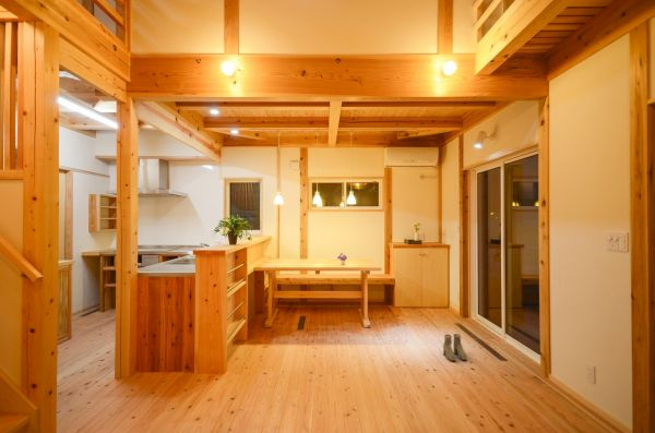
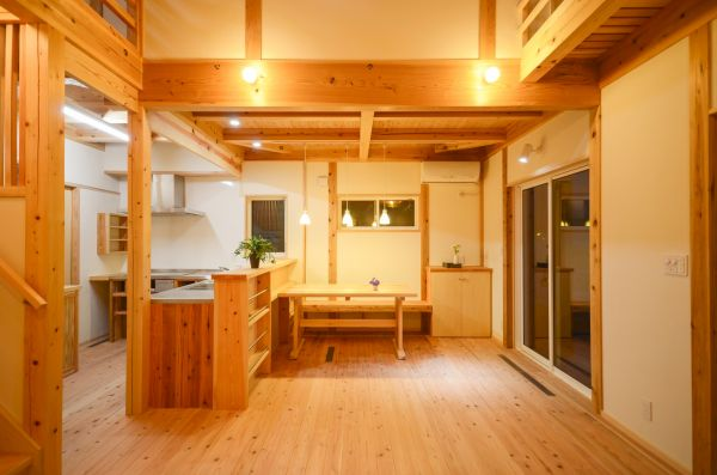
- boots [442,333,468,362]
